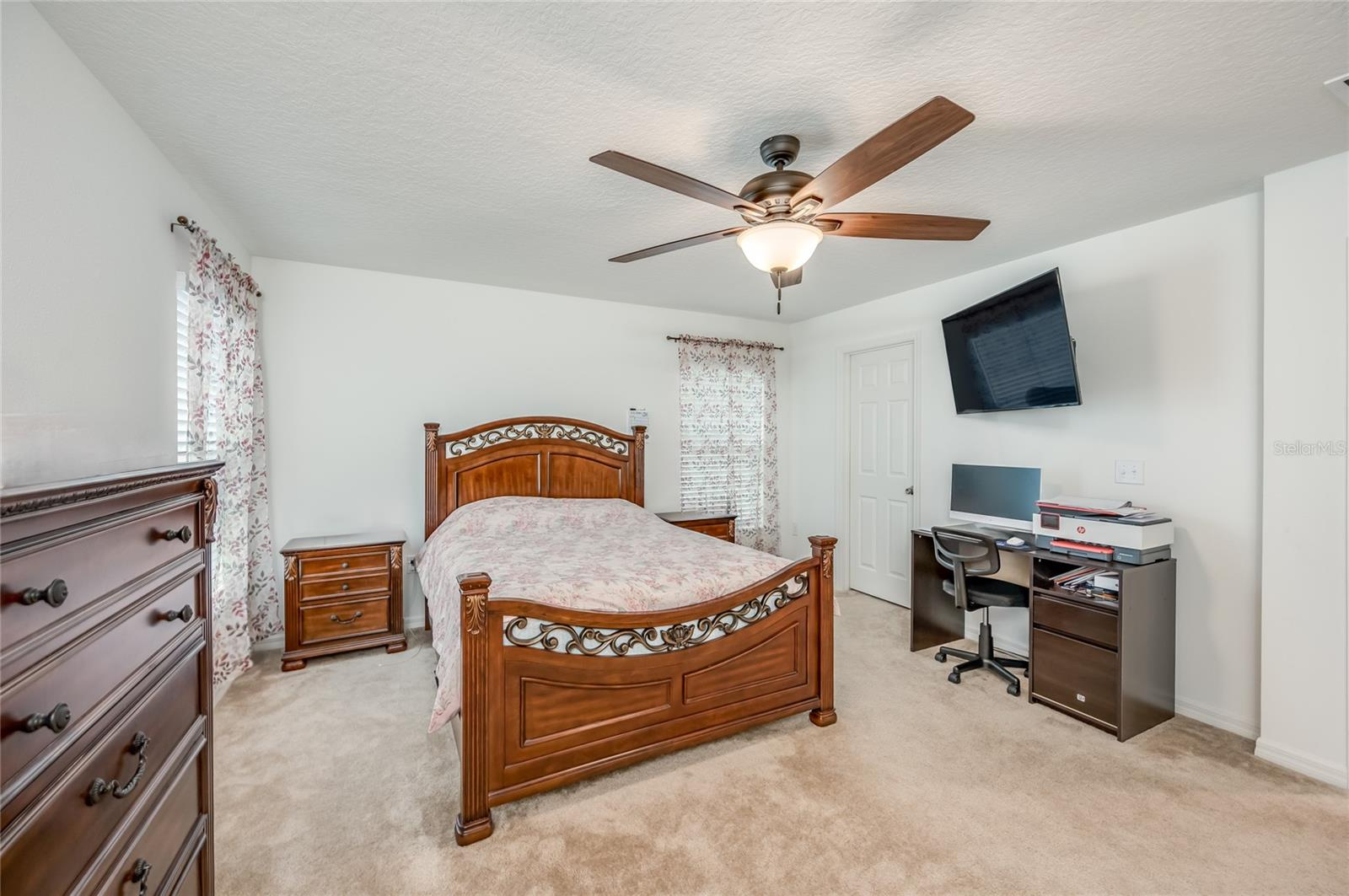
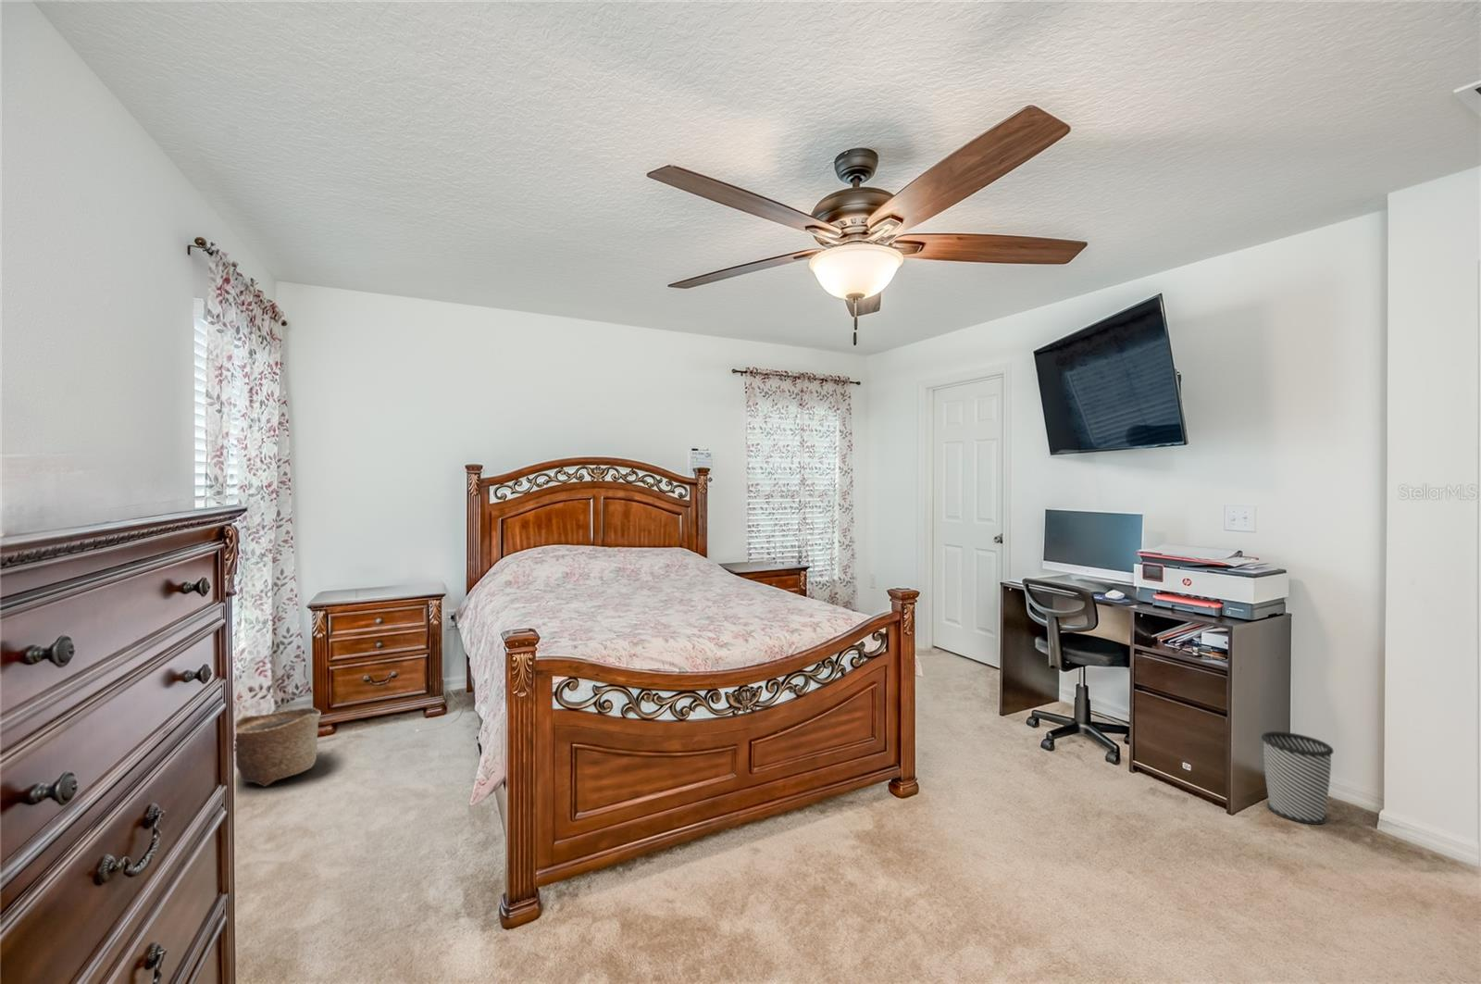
+ wastebasket [1260,730,1335,826]
+ basket [235,707,322,787]
